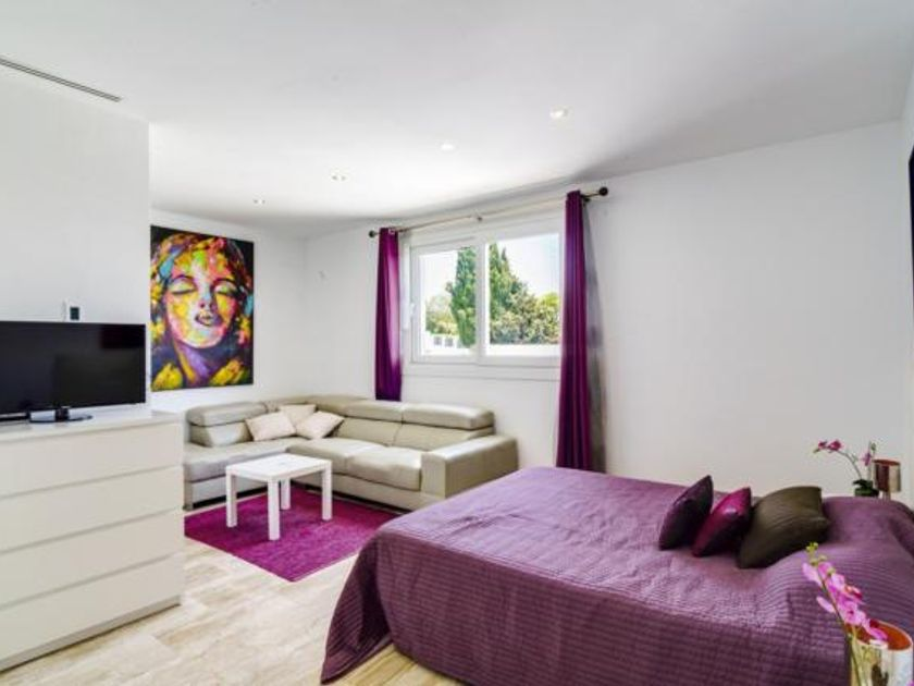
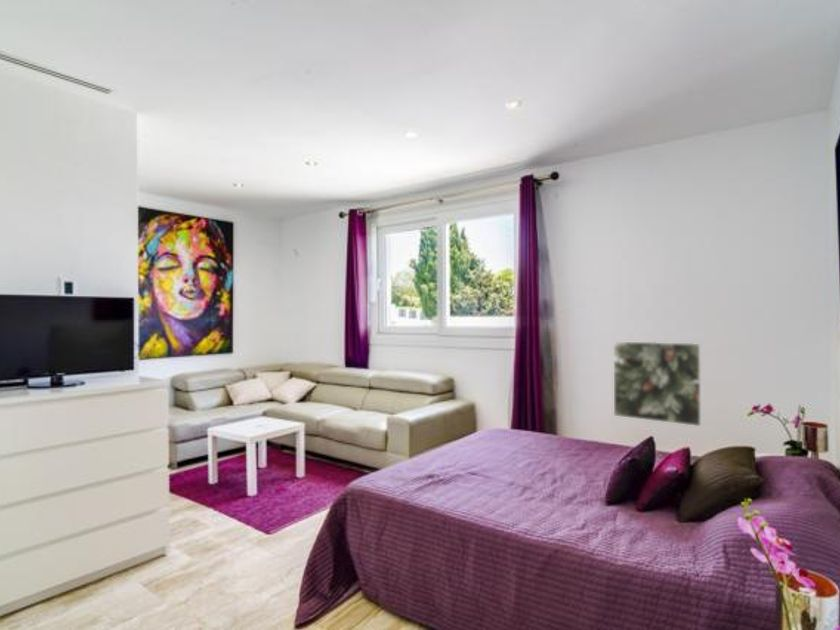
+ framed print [612,340,702,427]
